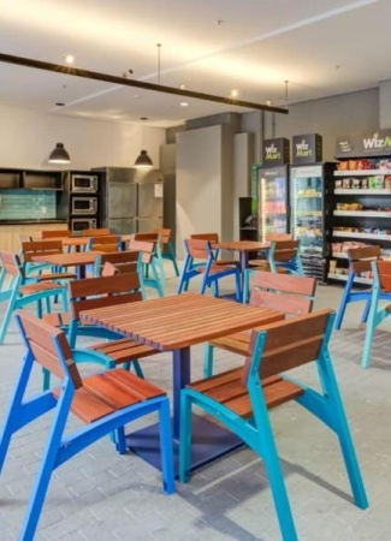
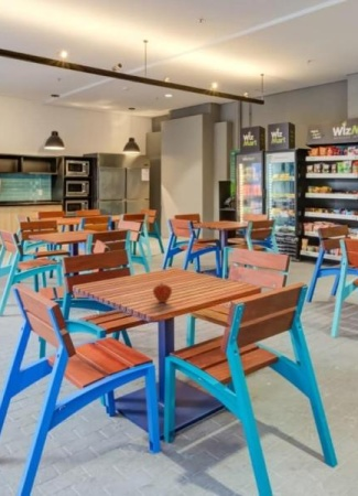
+ fruit [152,281,173,303]
